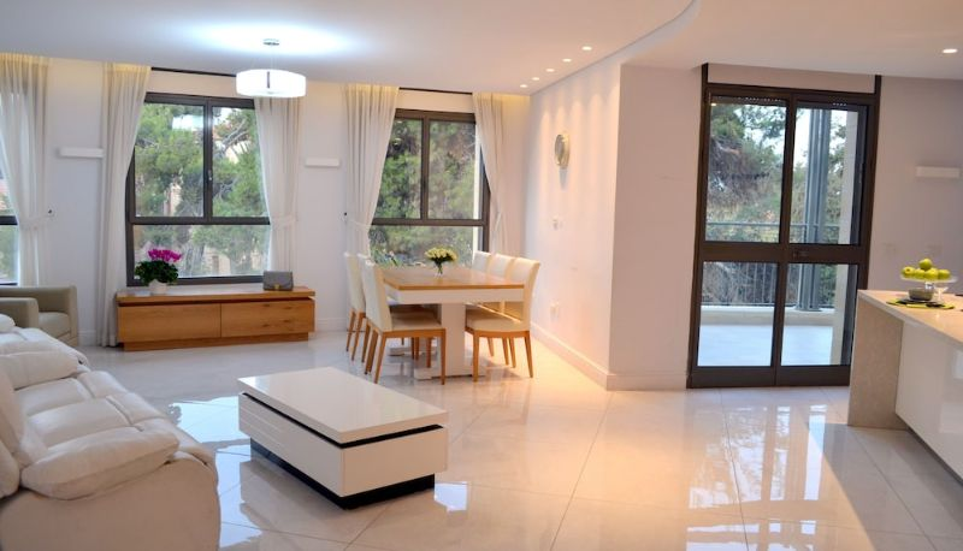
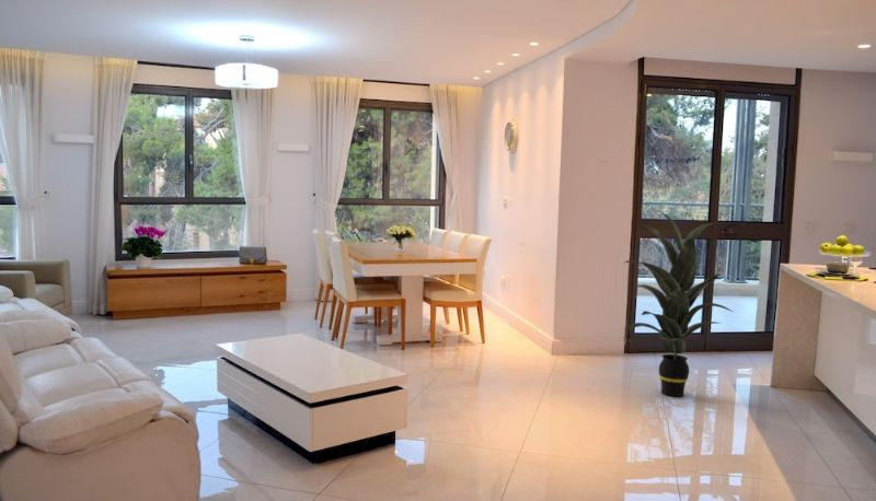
+ indoor plant [624,210,736,397]
